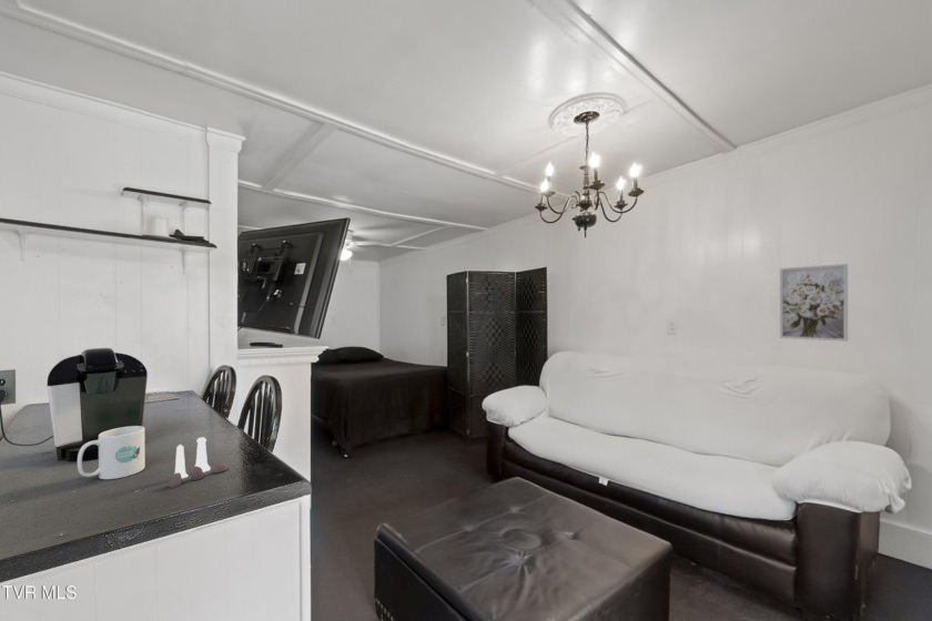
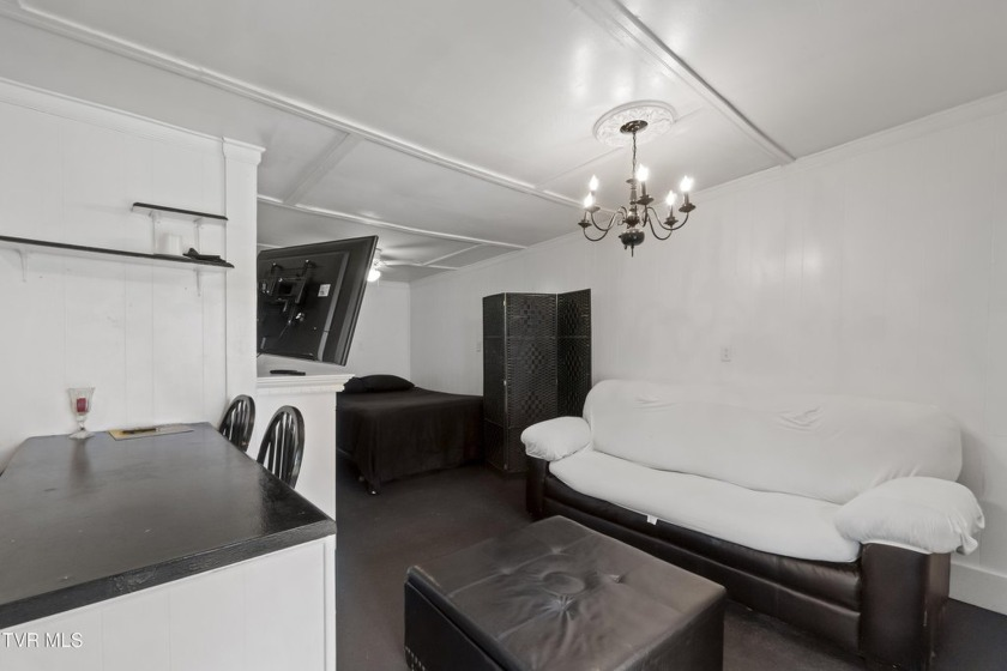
- salt and pepper shaker set [168,436,229,489]
- wall art [779,263,849,343]
- mug [77,426,146,480]
- coffee maker [0,347,149,462]
